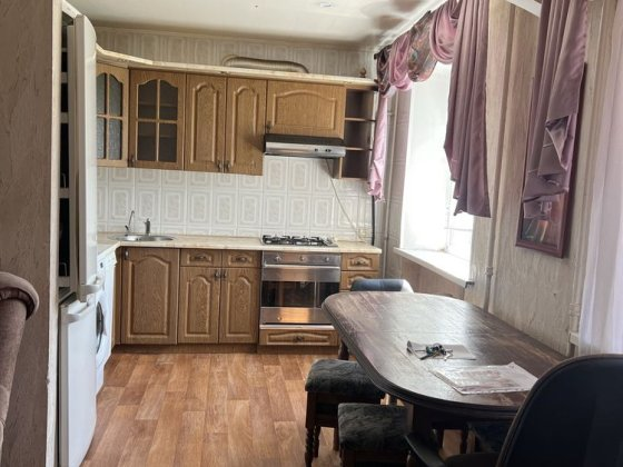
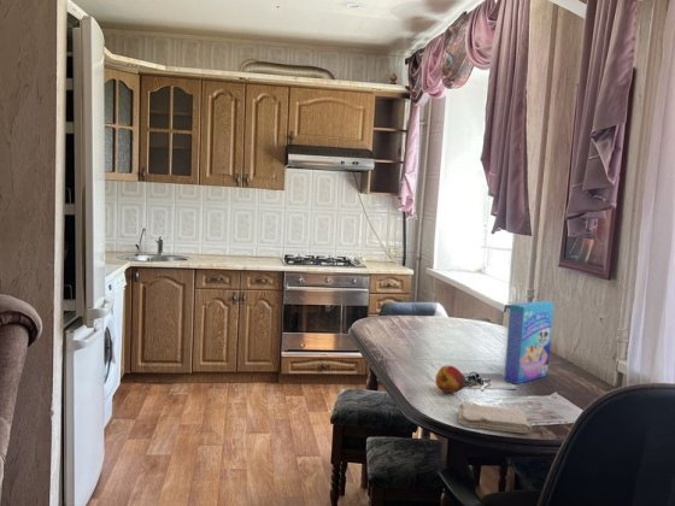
+ cereal box [503,300,554,386]
+ washcloth [457,402,533,434]
+ fruit [434,364,466,394]
